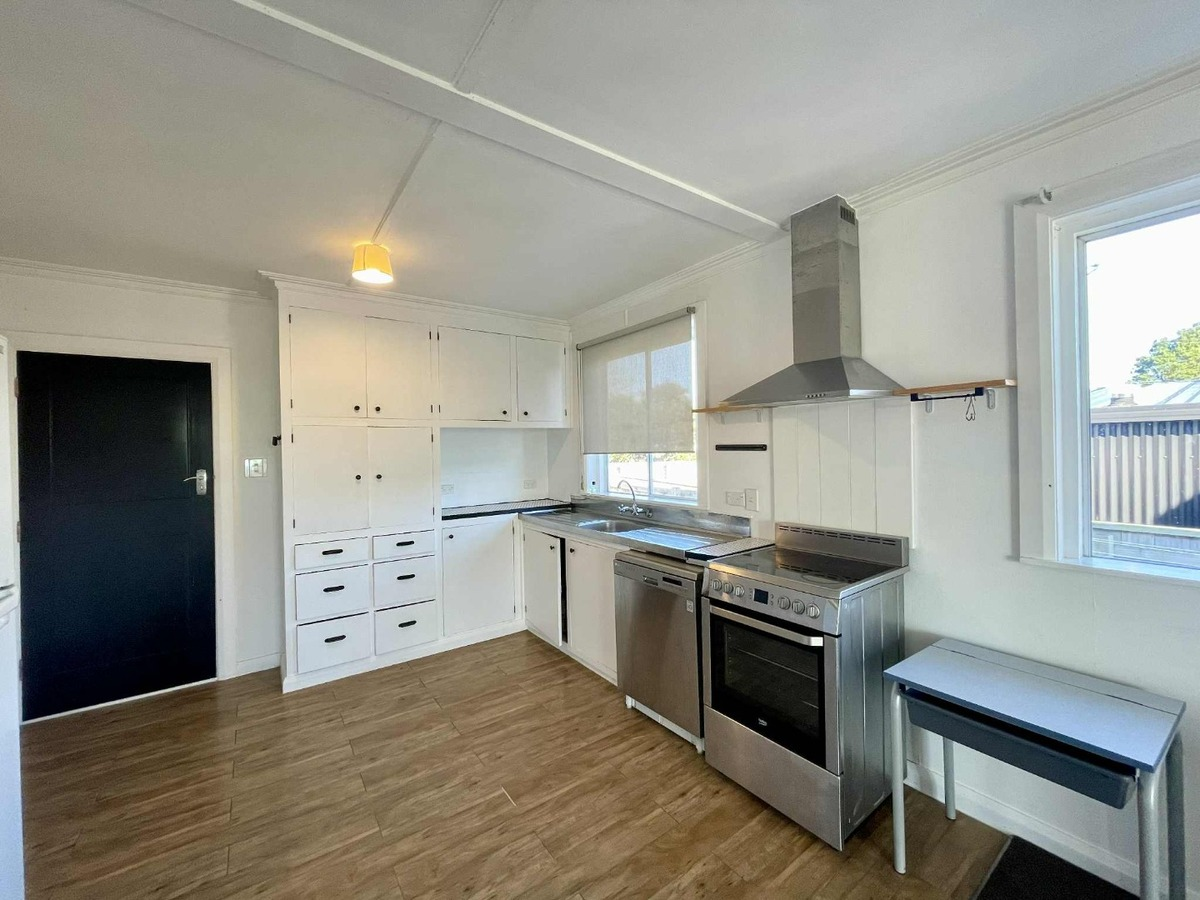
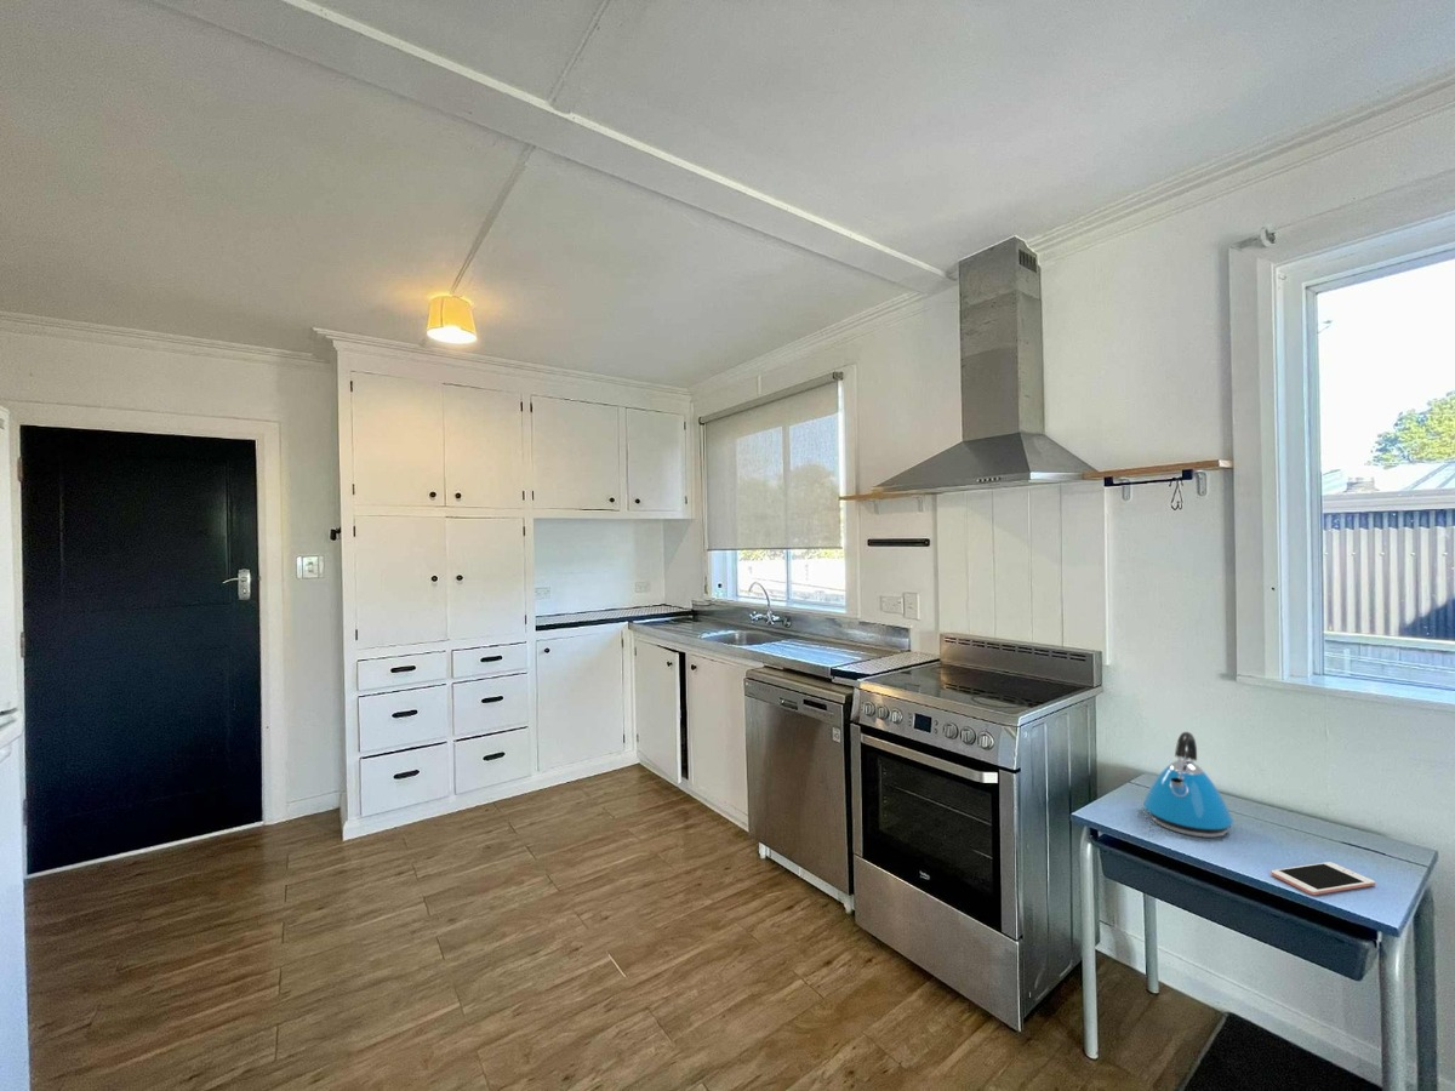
+ kettle [1142,731,1234,839]
+ cell phone [1269,861,1376,896]
